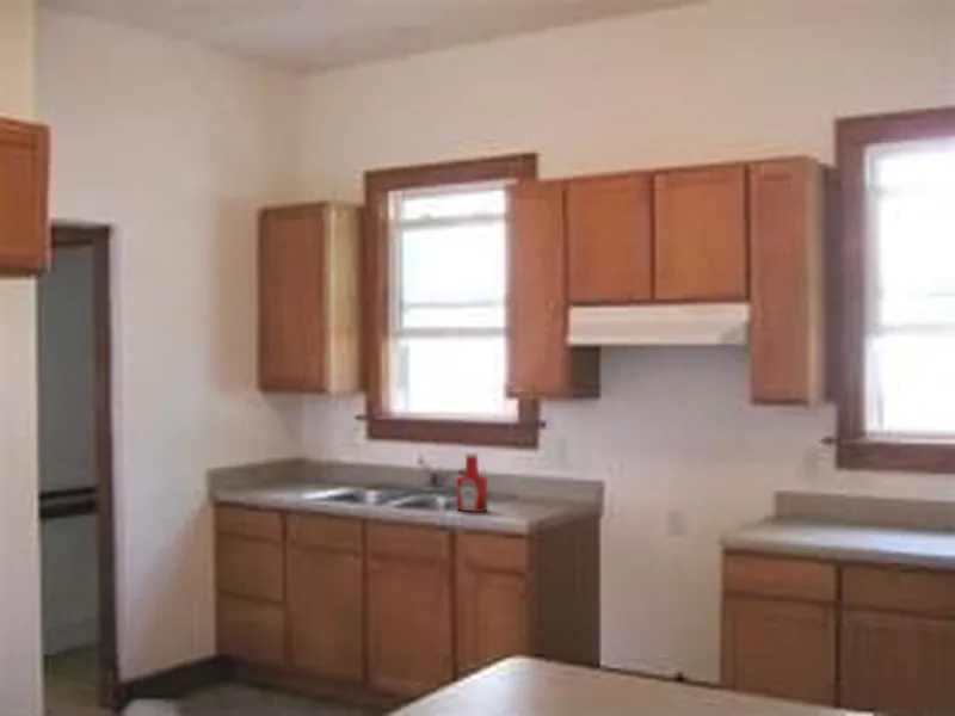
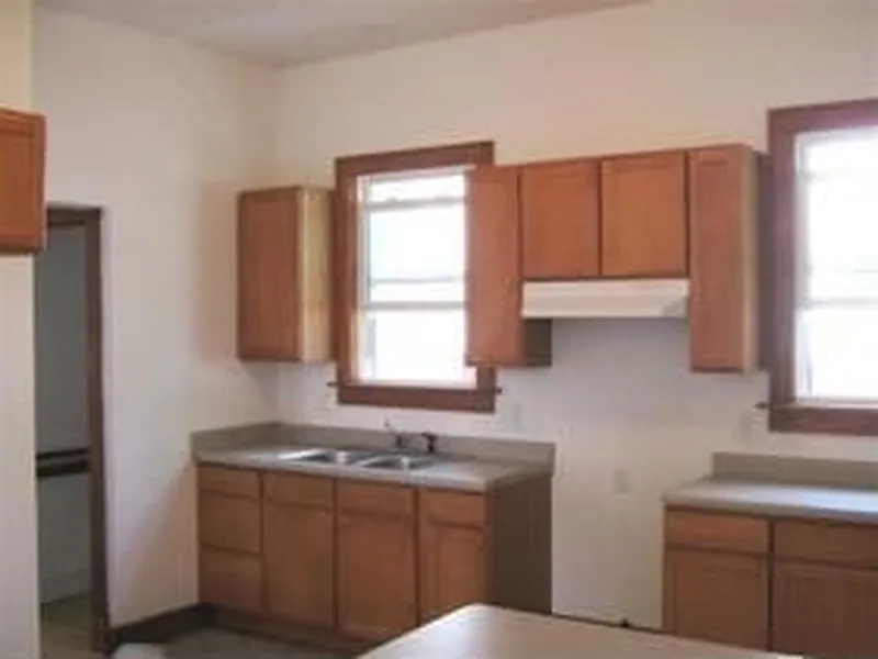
- soap bottle [456,451,488,513]
